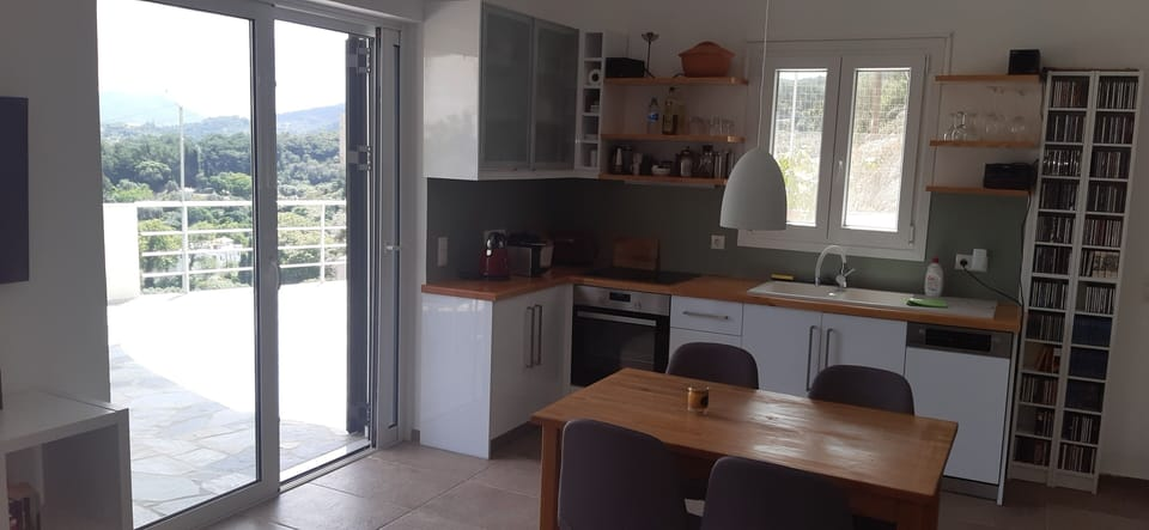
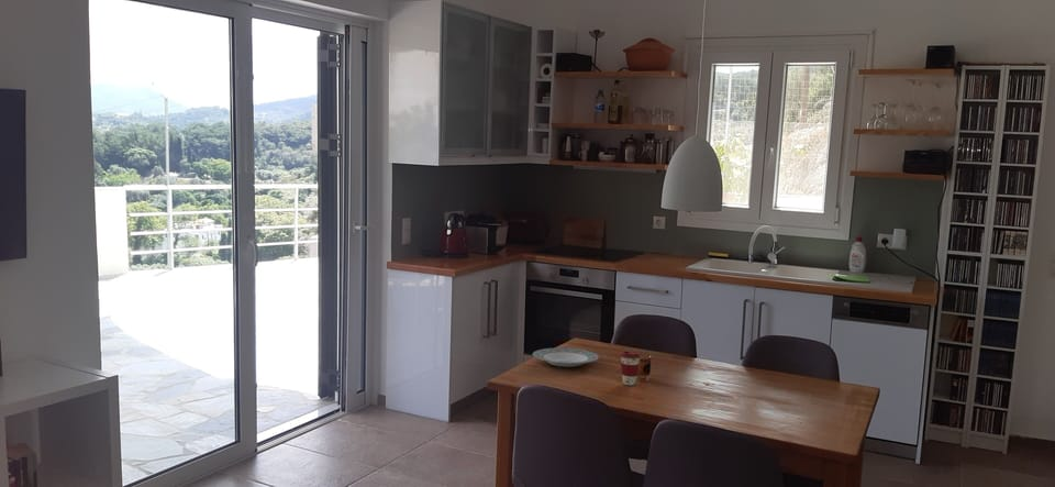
+ coffee cup [620,350,642,387]
+ plate [532,347,600,368]
